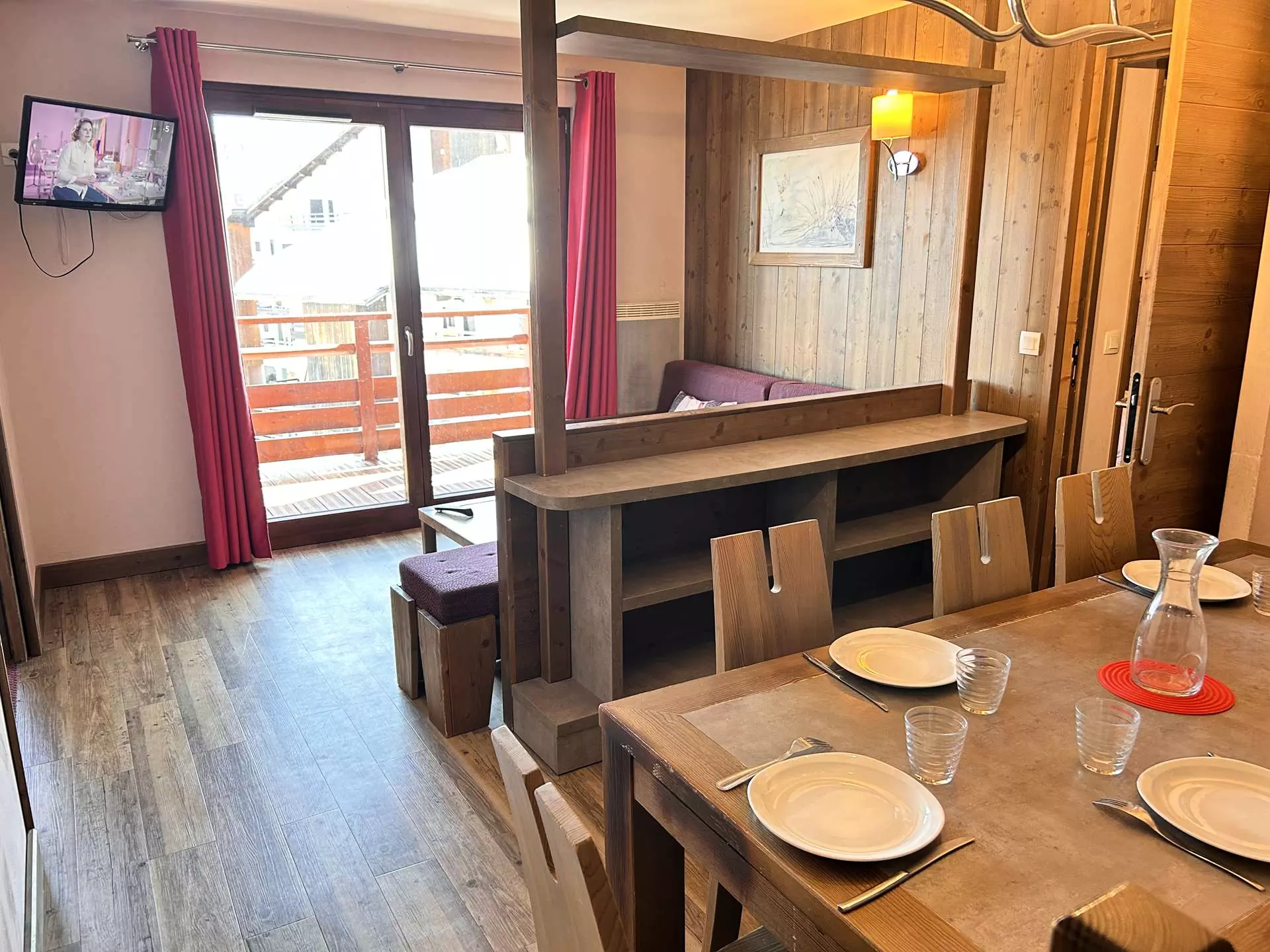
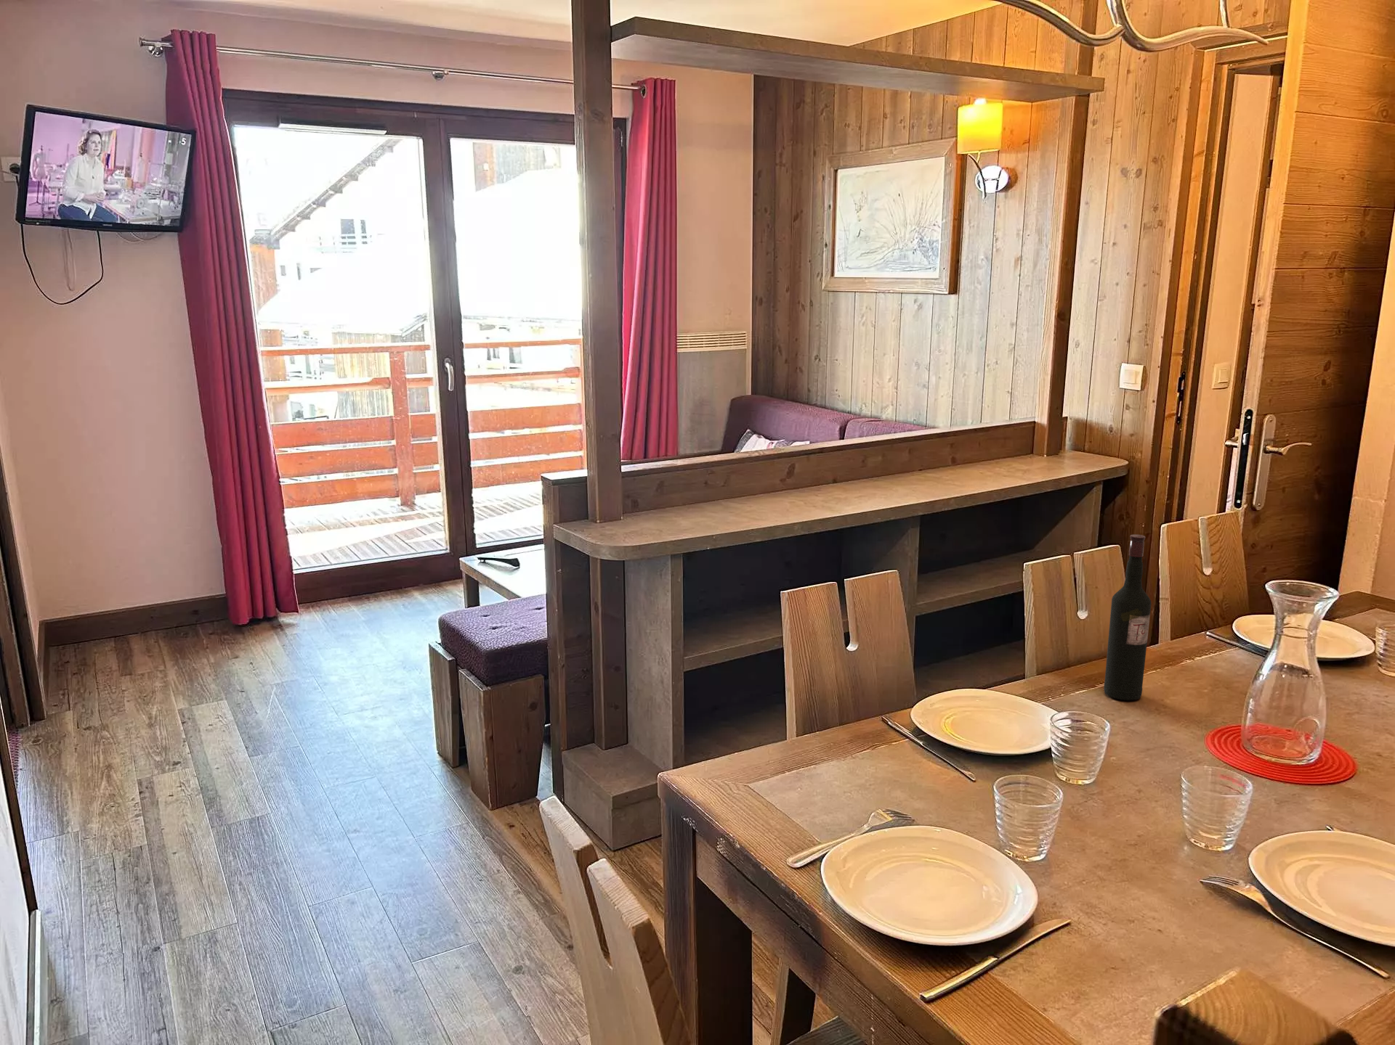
+ wine bottle [1103,535,1152,701]
